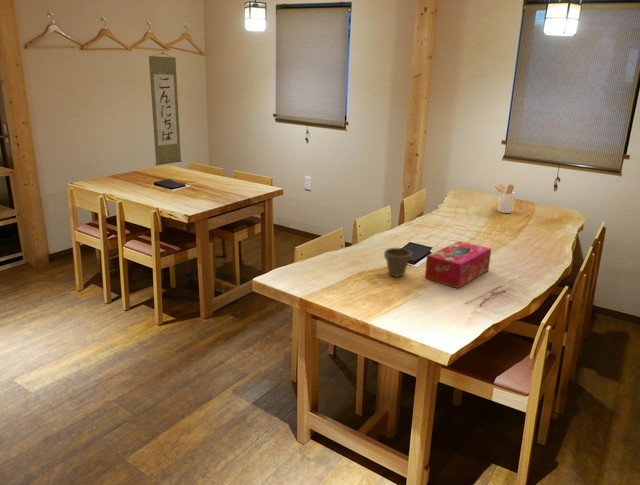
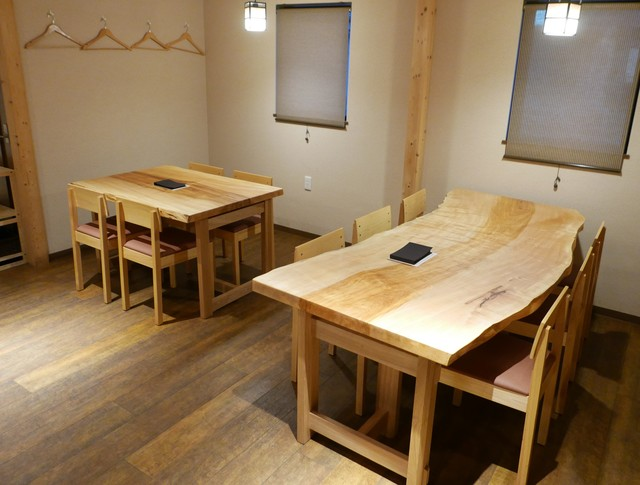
- tissue box [424,240,492,289]
- flower pot [383,247,413,278]
- wall scroll [148,51,183,166]
- utensil holder [492,182,516,214]
